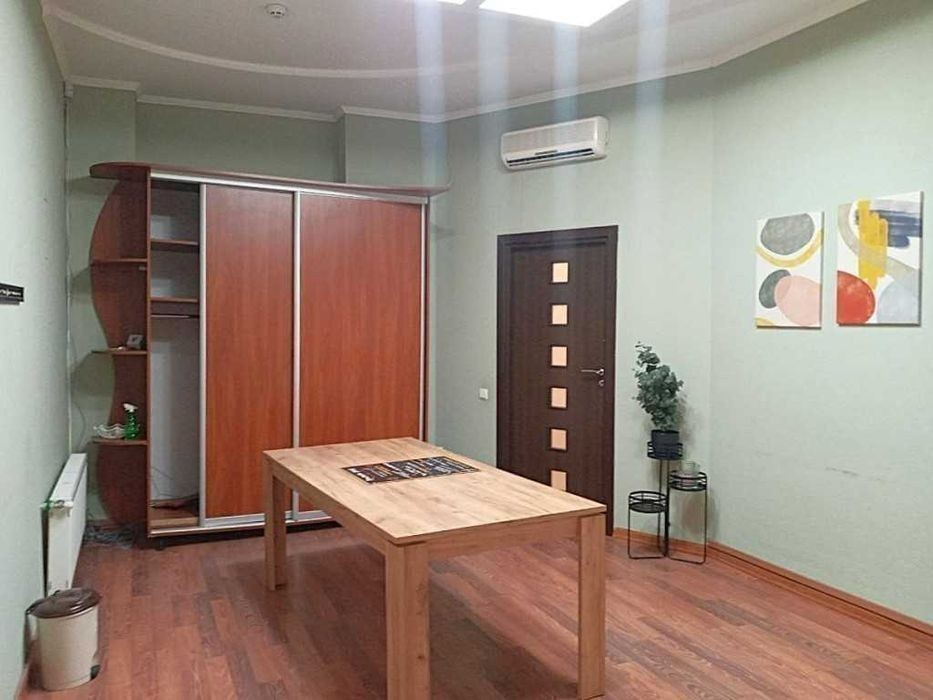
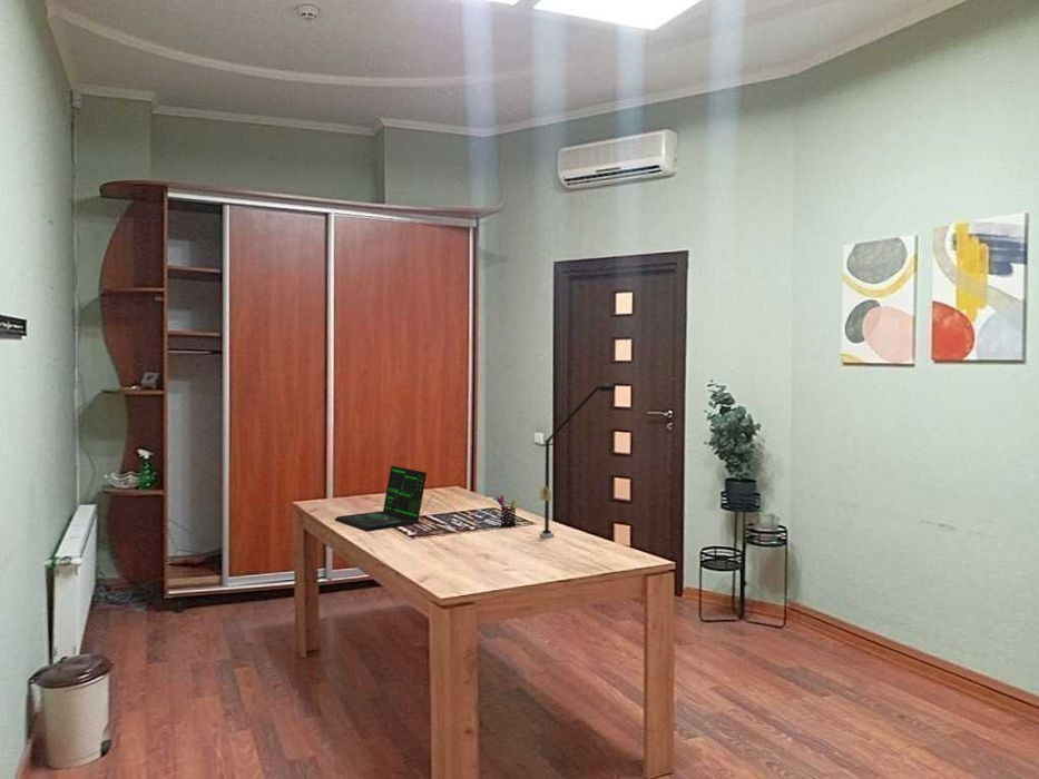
+ pen holder [496,494,519,527]
+ laptop [334,465,435,532]
+ desk lamp [538,381,617,540]
